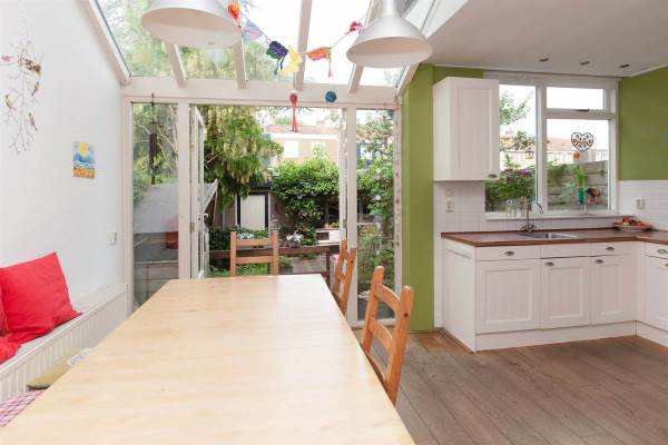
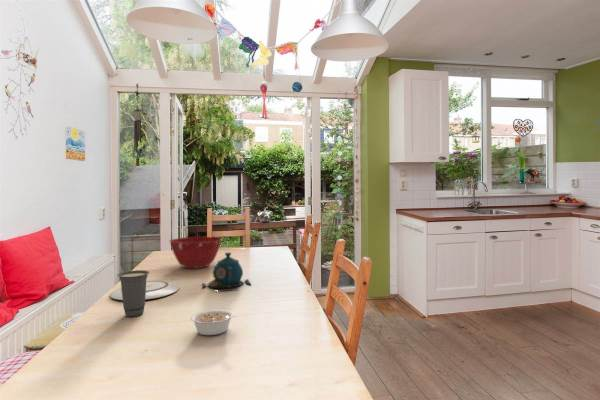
+ legume [190,309,238,336]
+ mixing bowl [168,236,223,269]
+ plate [109,280,180,301]
+ teapot [201,252,252,291]
+ cup [116,269,150,318]
